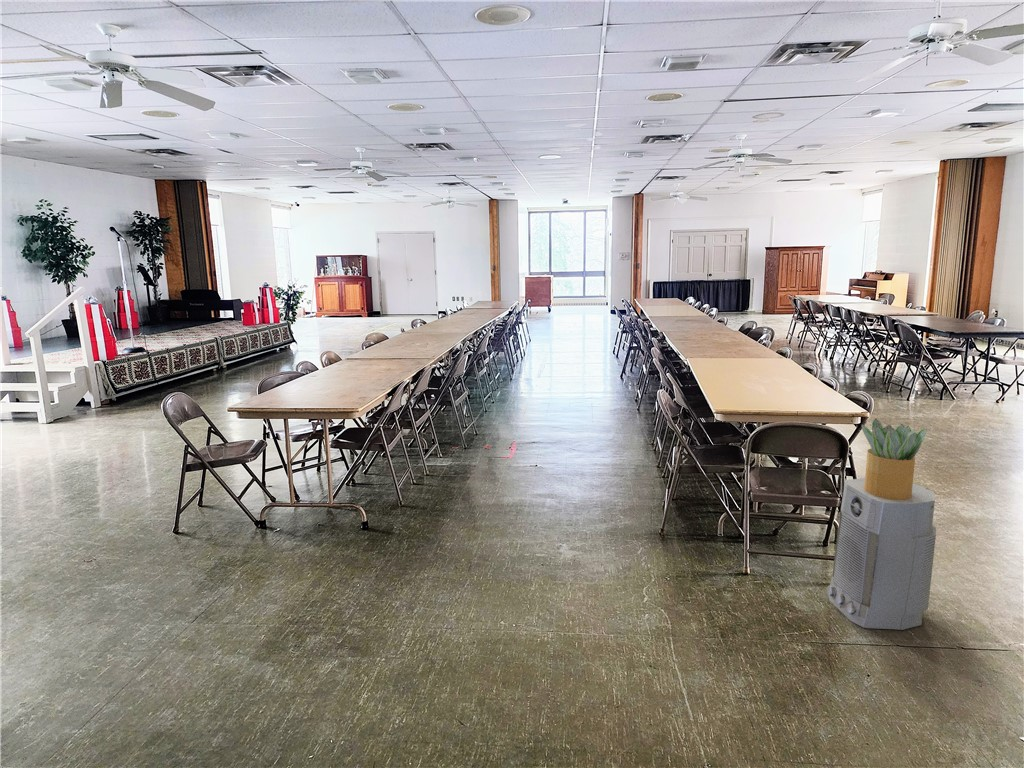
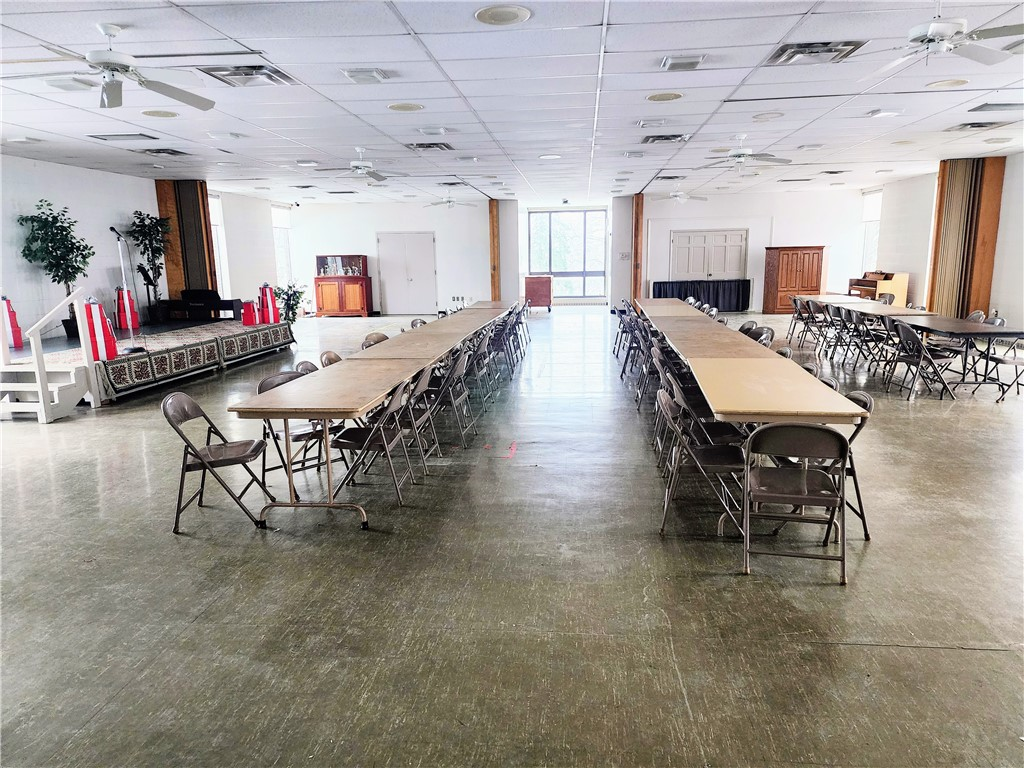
- air purifier [826,477,937,631]
- potted plant [861,417,928,500]
